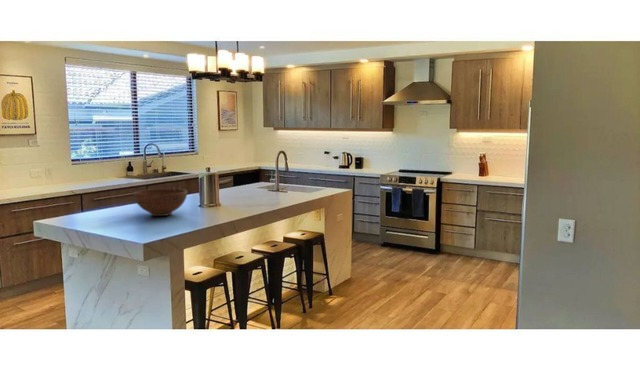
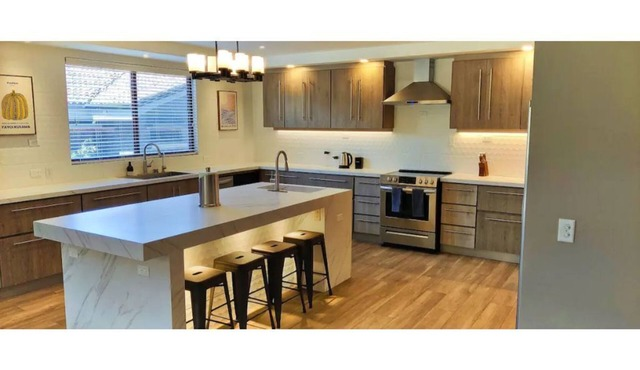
- fruit bowl [132,188,188,217]
